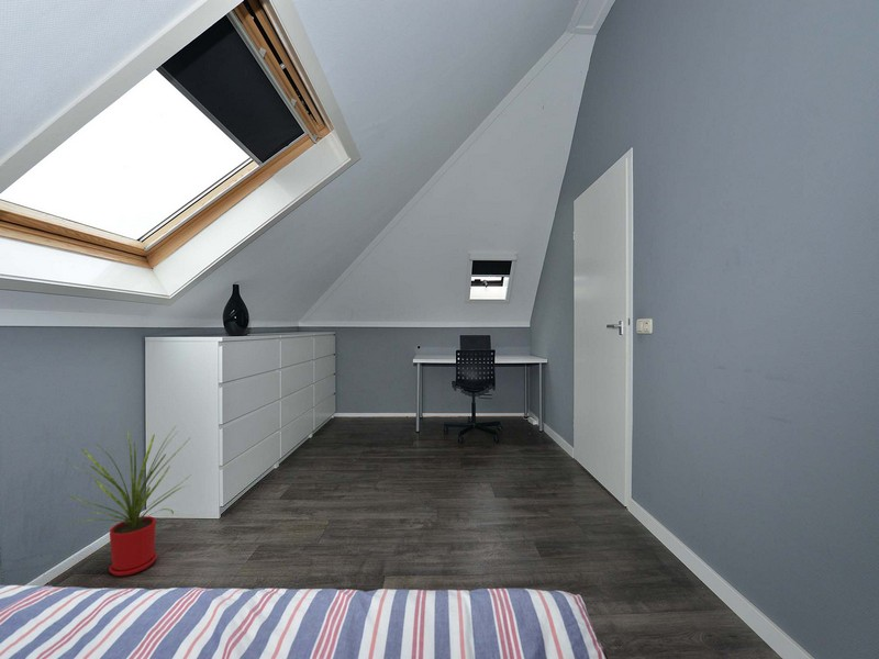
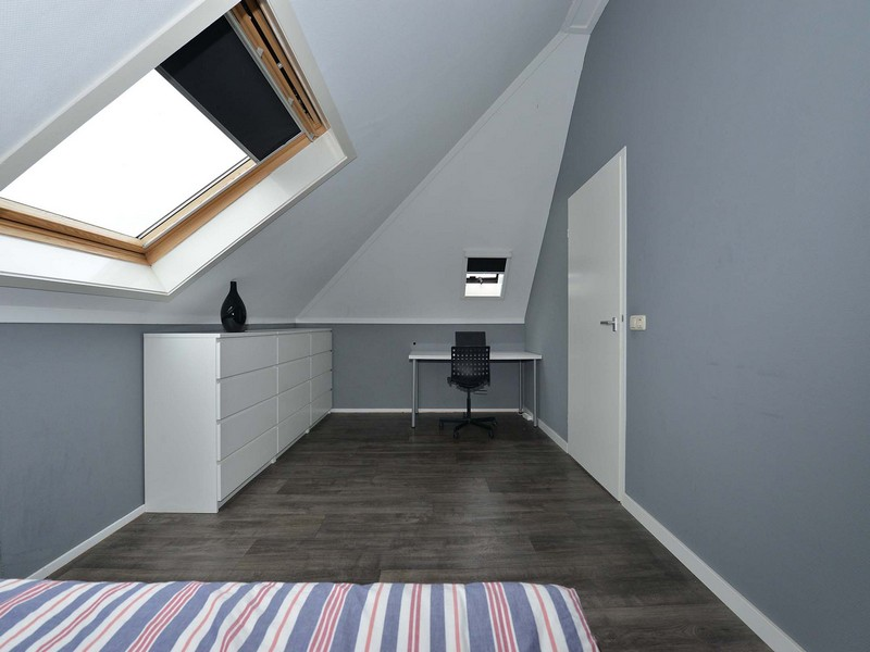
- house plant [63,424,193,577]
